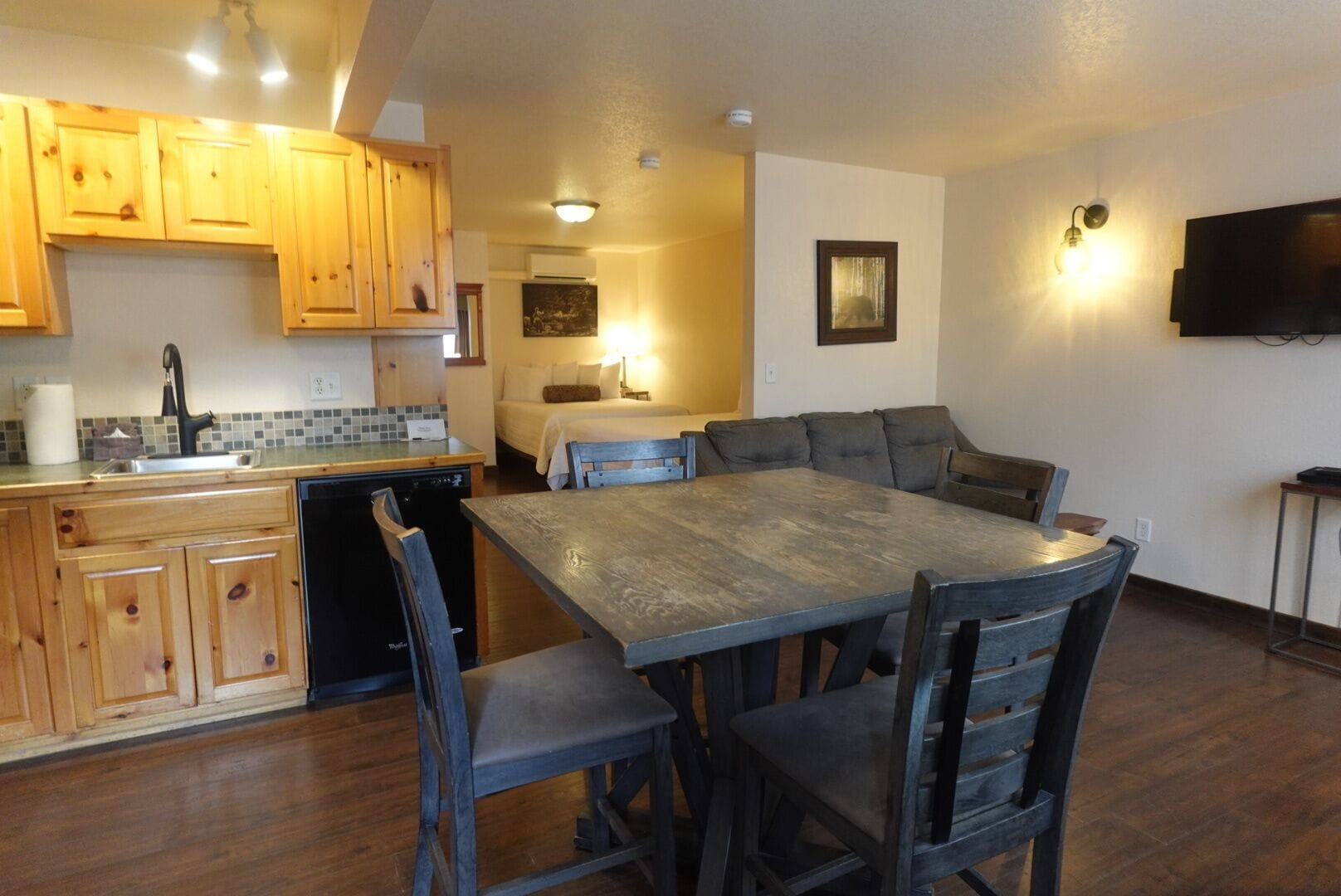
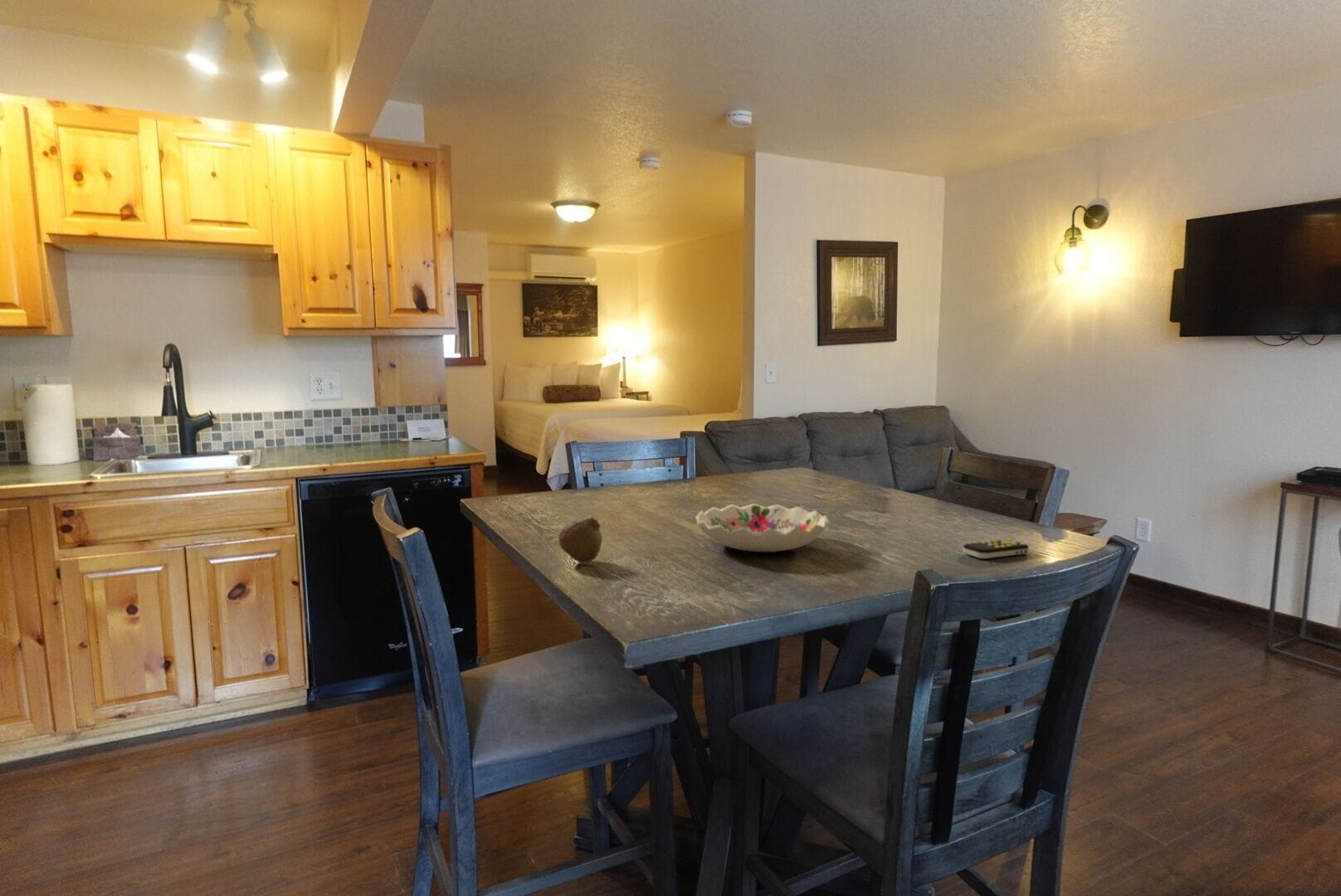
+ decorative bowl [695,503,831,553]
+ remote control [962,538,1030,559]
+ fruit [558,516,603,564]
